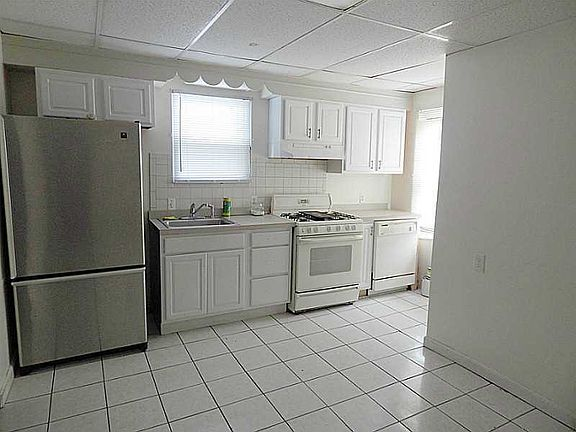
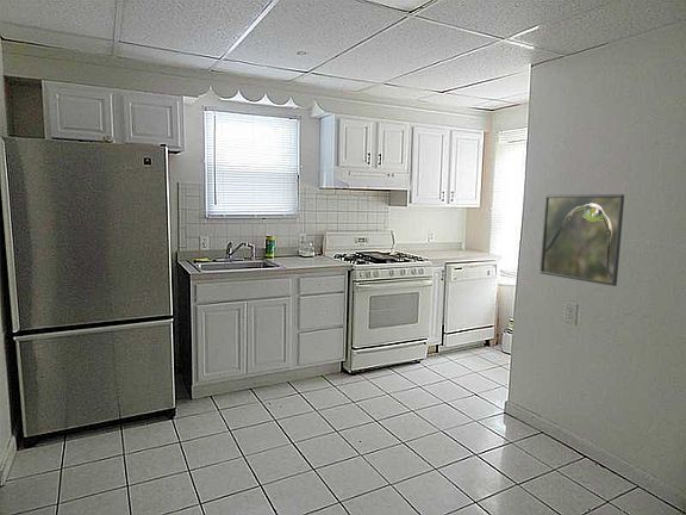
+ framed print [540,193,625,287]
